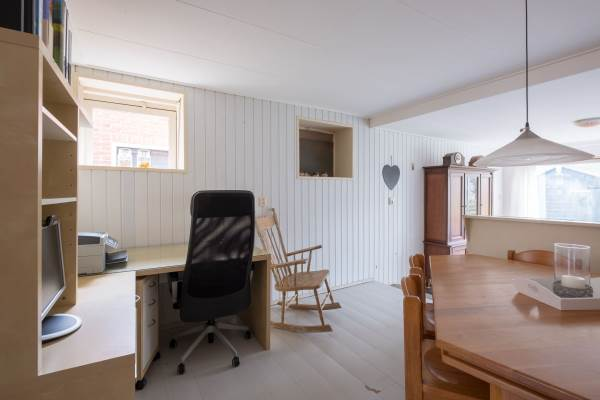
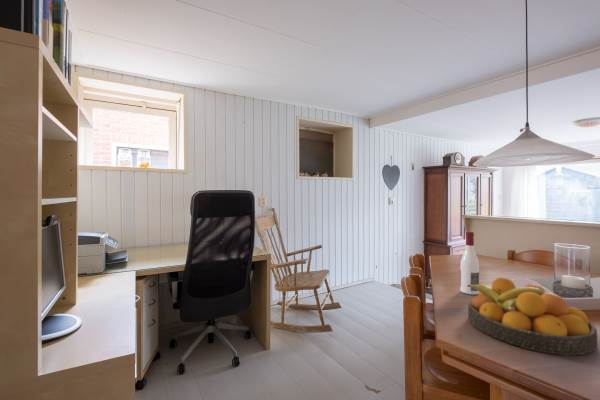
+ alcohol [459,231,480,296]
+ fruit bowl [467,277,598,357]
